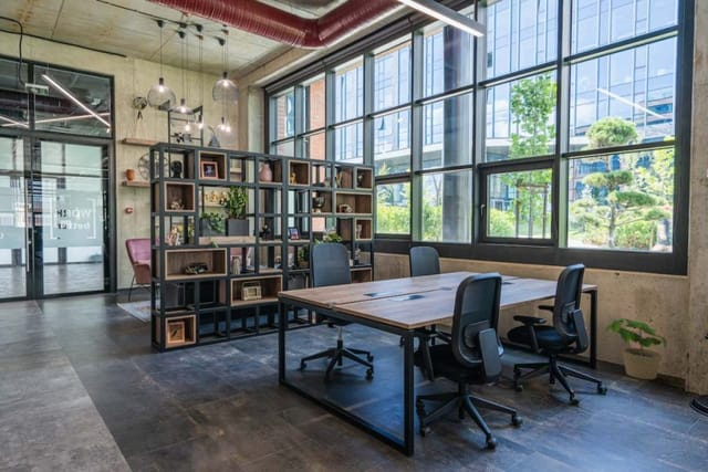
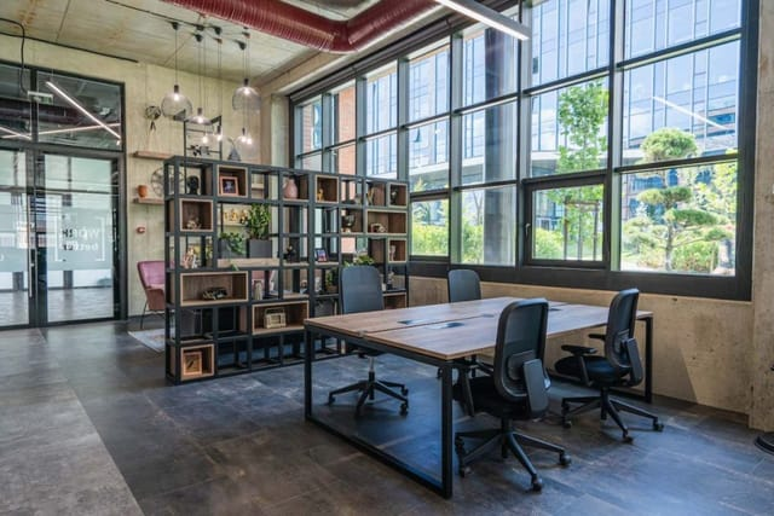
- potted plant [604,317,668,380]
